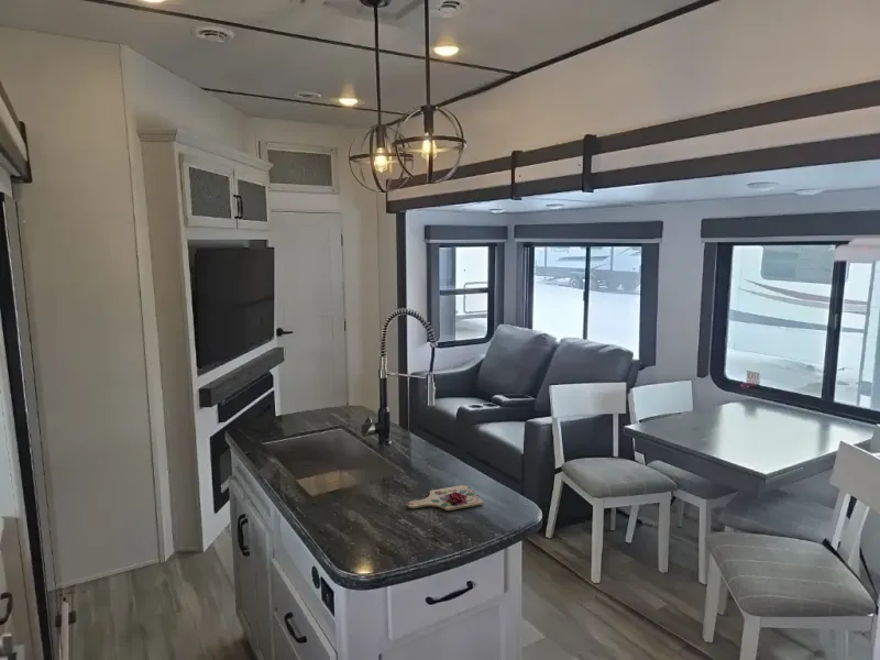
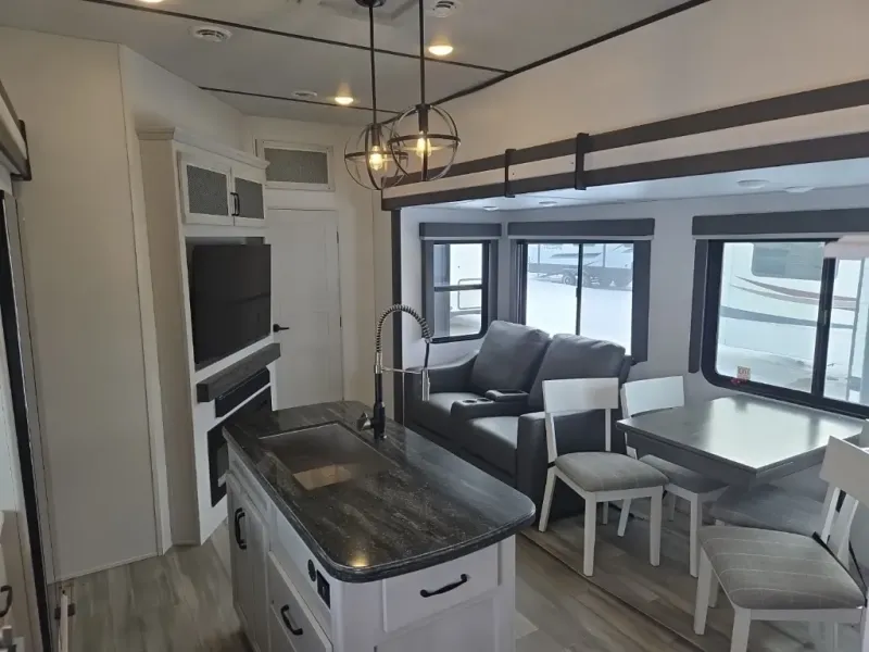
- cutting board [406,484,484,512]
